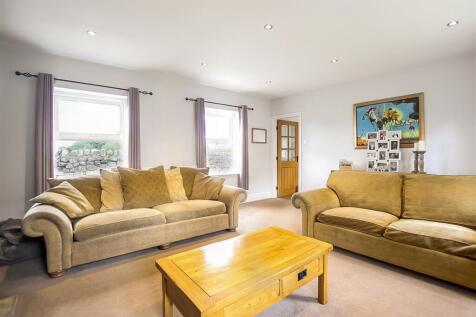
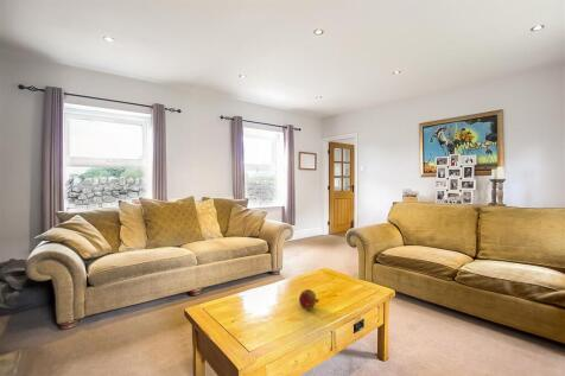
+ fruit [298,288,320,311]
